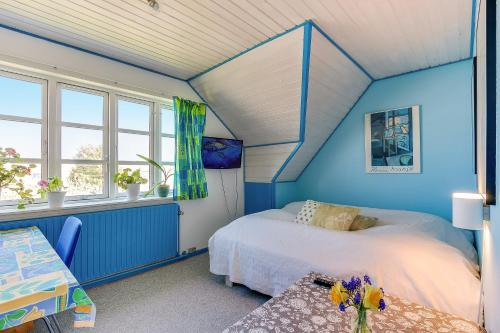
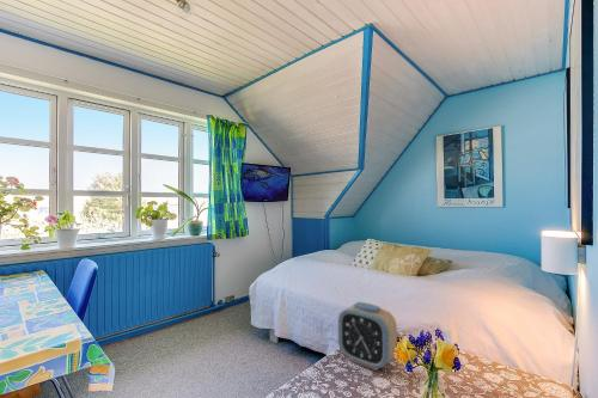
+ alarm clock [337,301,398,372]
